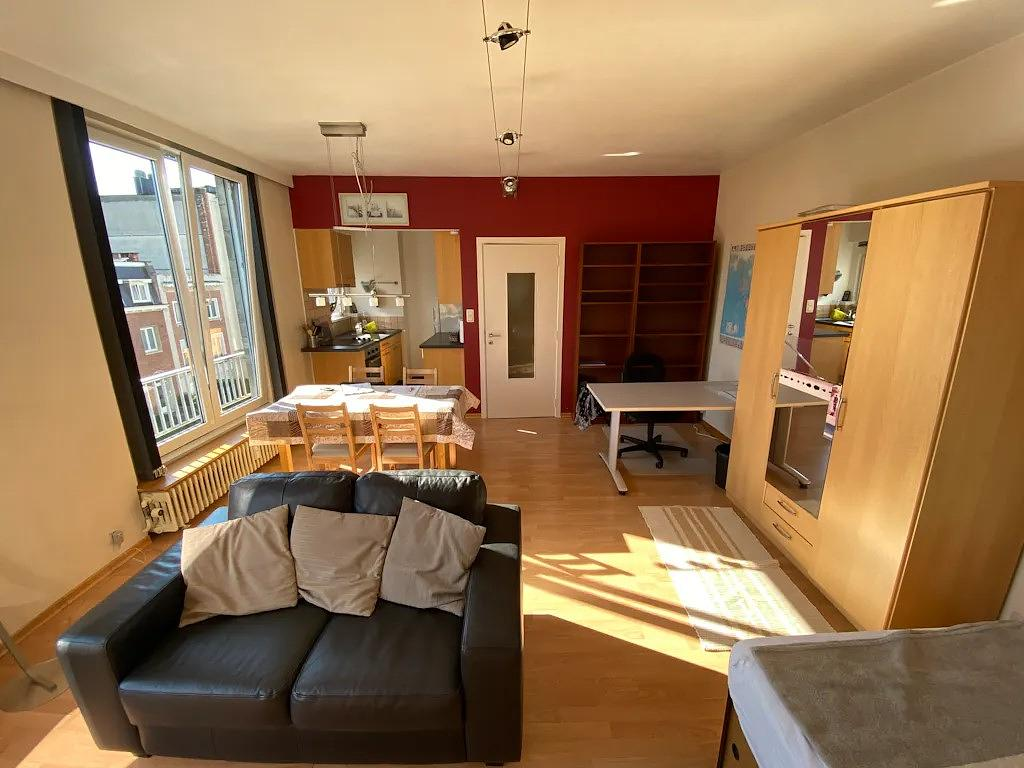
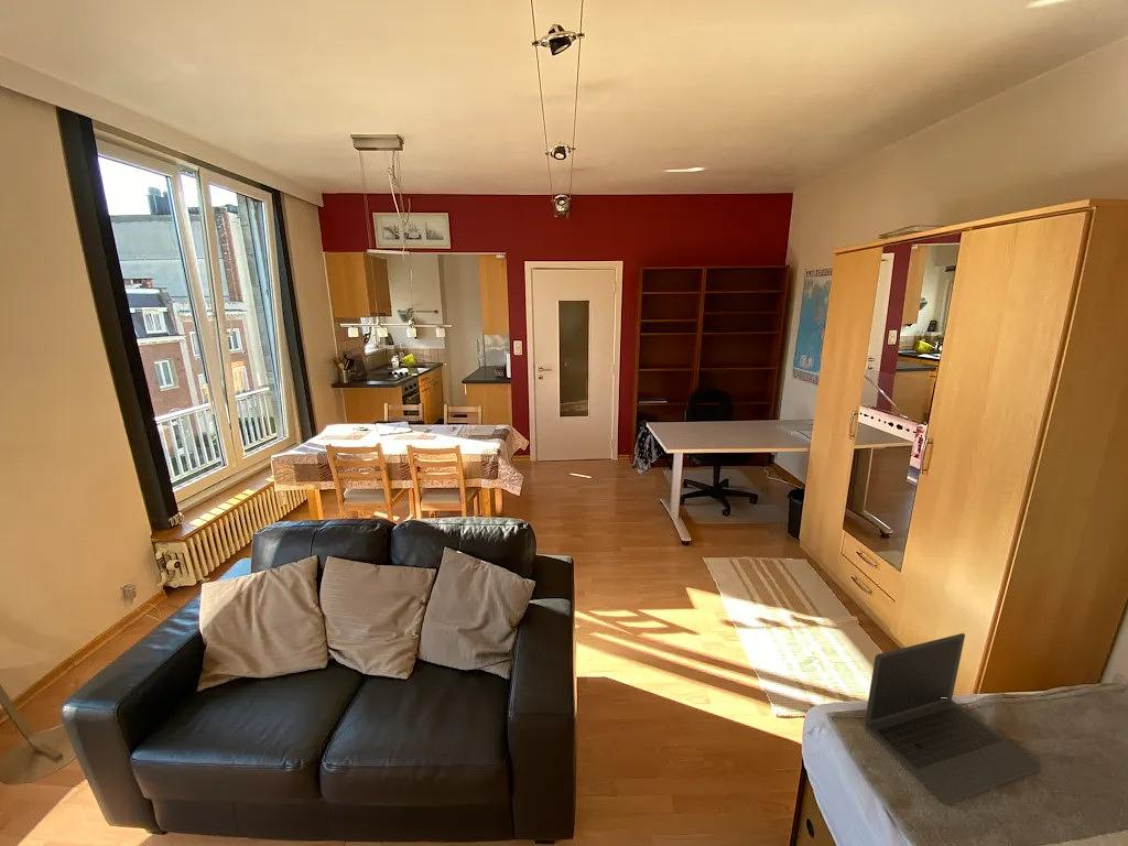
+ laptop [864,632,1042,805]
